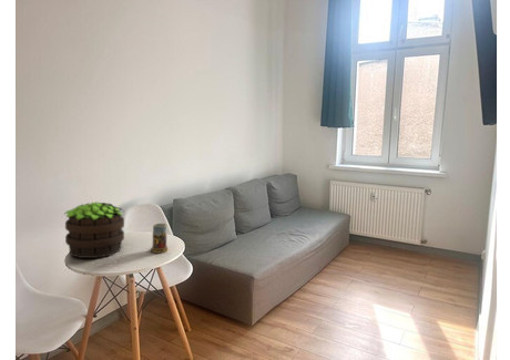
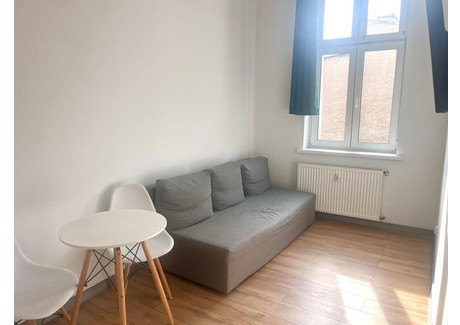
- mug [150,223,170,254]
- potted plant [63,200,125,259]
